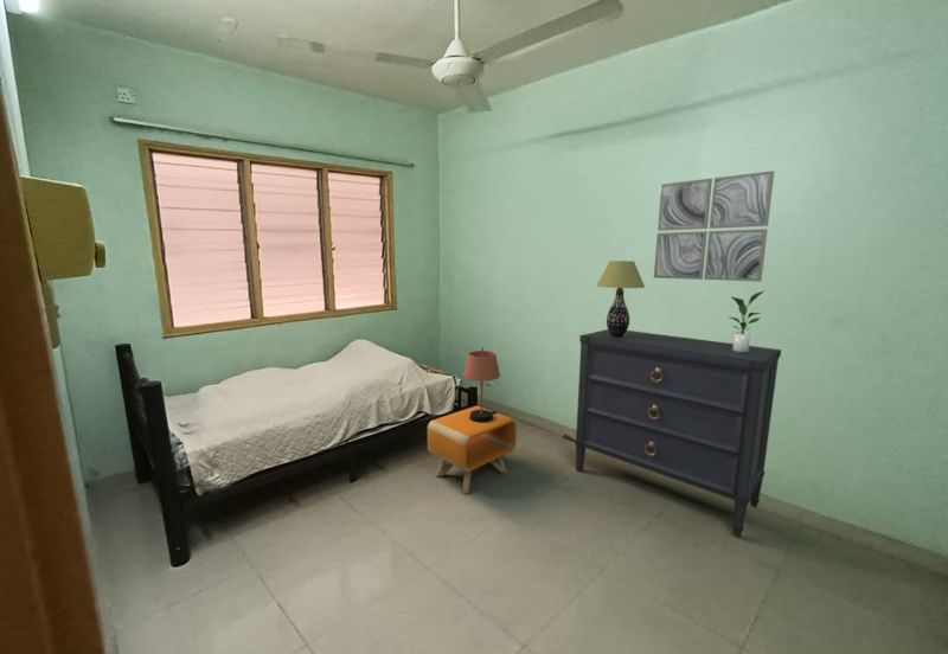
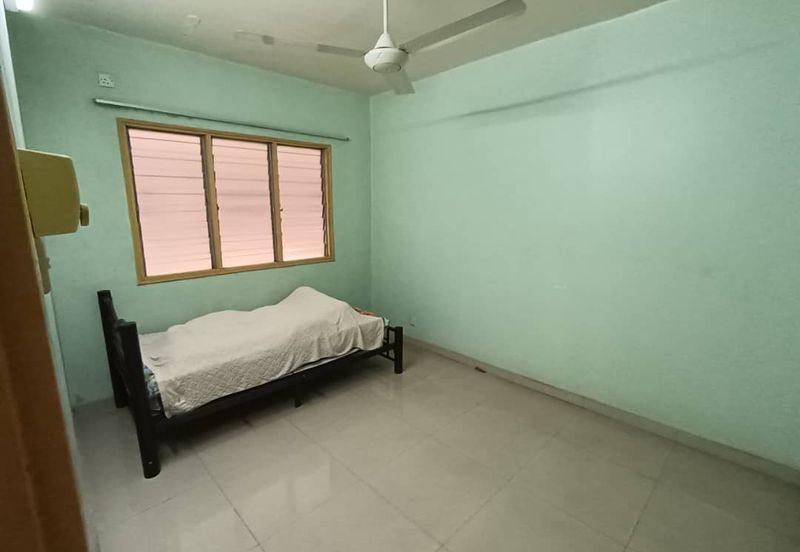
- nightstand [427,405,518,495]
- wall art [653,169,775,283]
- dresser [574,328,782,538]
- table lamp [462,346,501,423]
- potted plant [726,289,767,352]
- table lamp [595,259,646,338]
